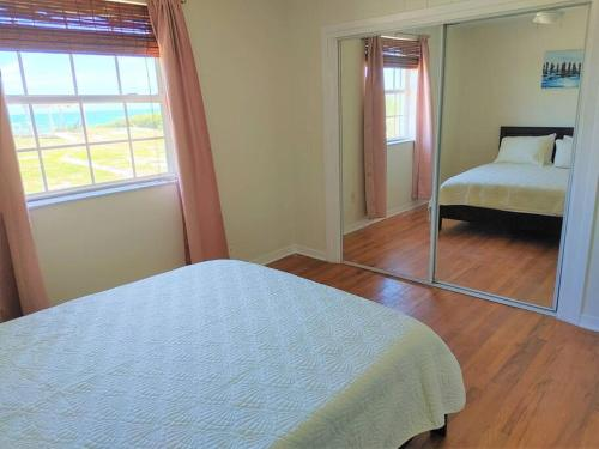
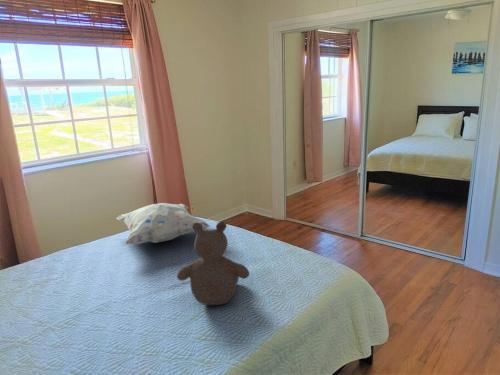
+ bear [176,221,250,306]
+ decorative pillow [116,202,211,245]
